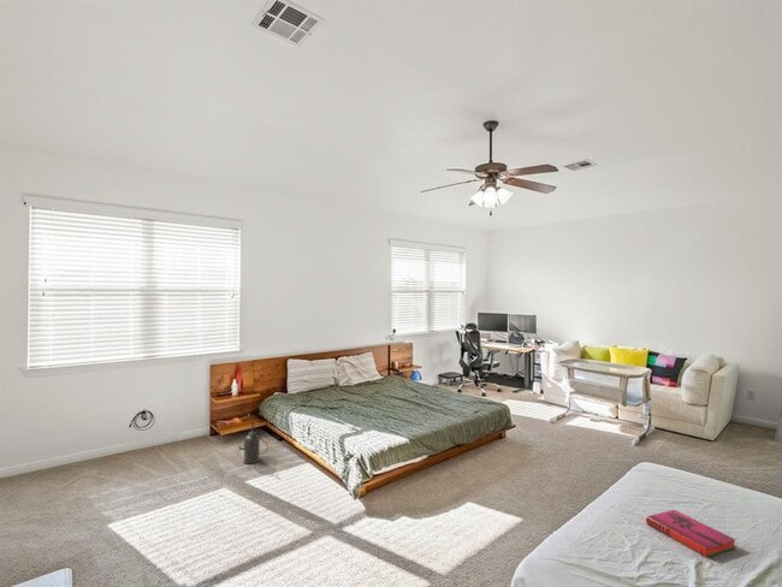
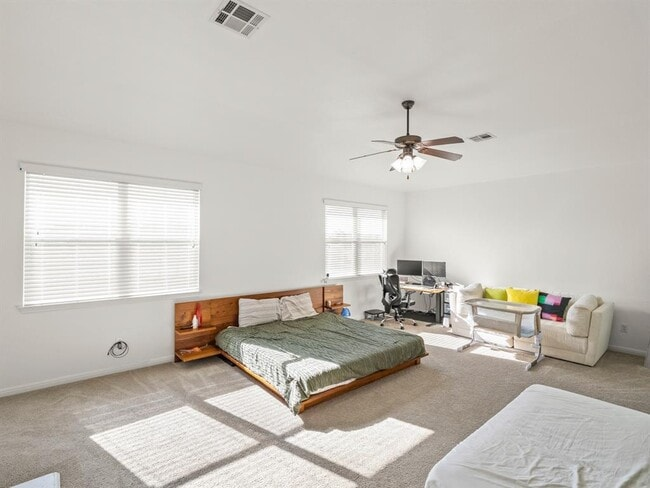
- oil lamp [237,421,269,464]
- hardback book [645,509,736,558]
